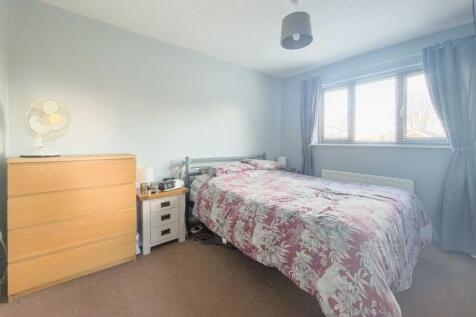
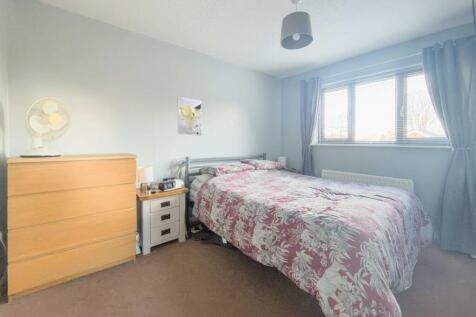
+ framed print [177,96,202,136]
